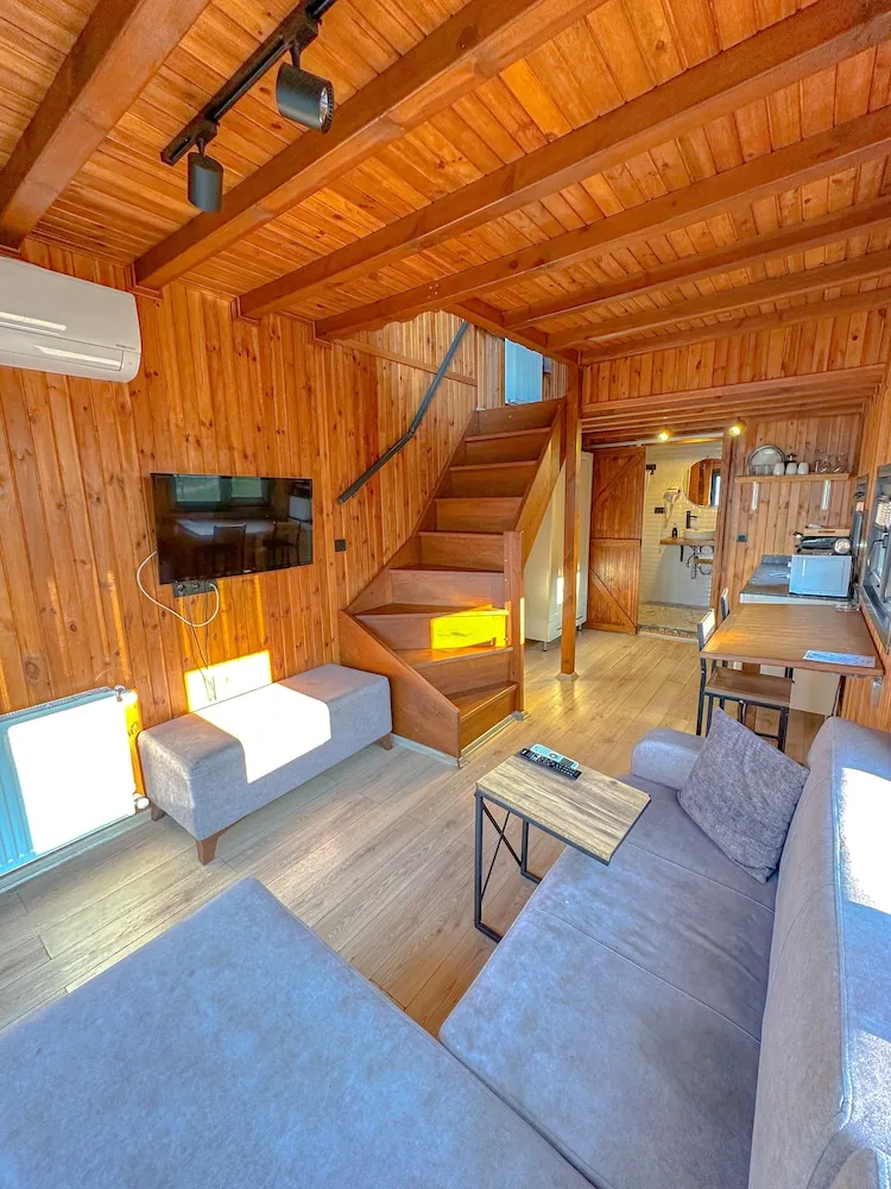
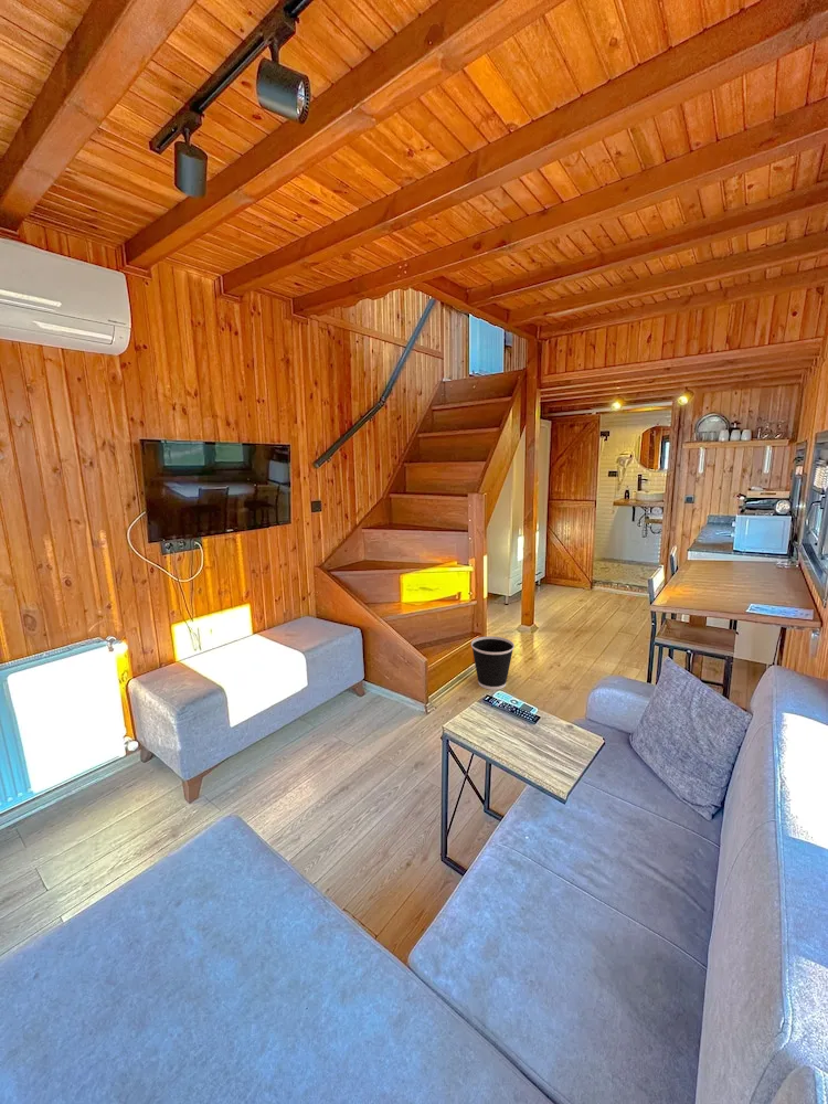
+ wastebasket [470,635,516,691]
